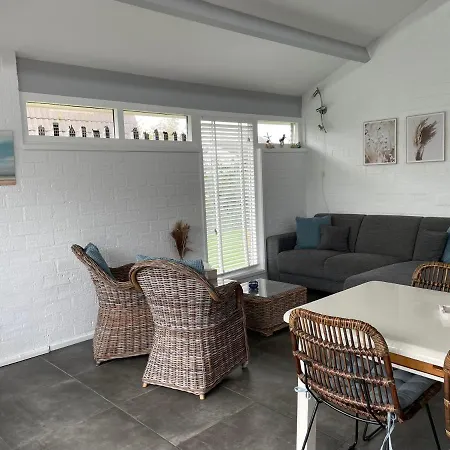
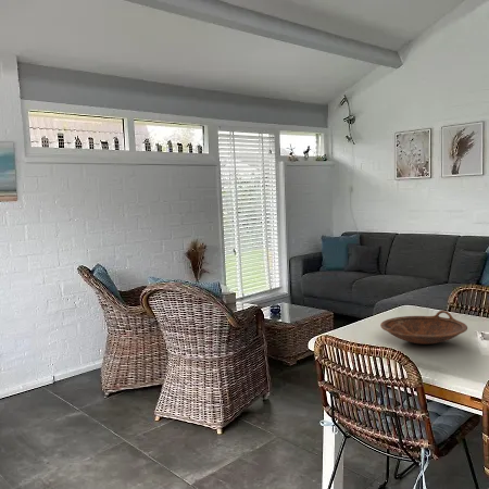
+ bowl [379,310,468,346]
